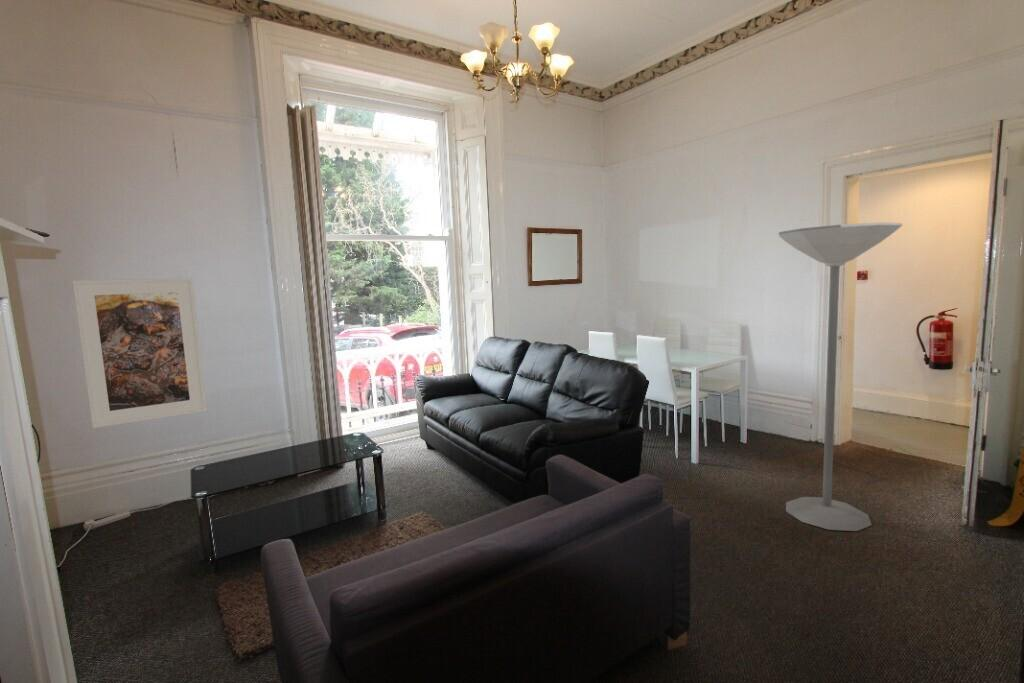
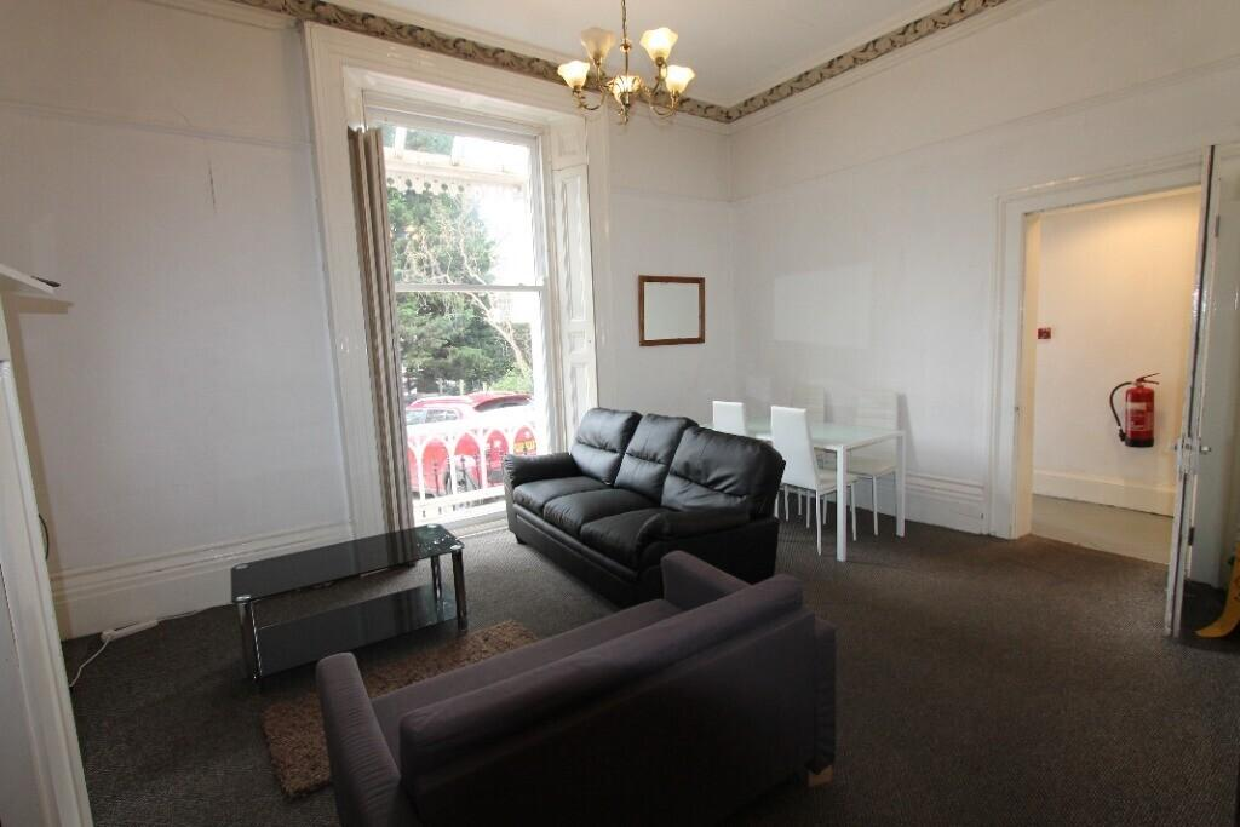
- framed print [72,277,208,429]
- floor lamp [778,221,903,532]
